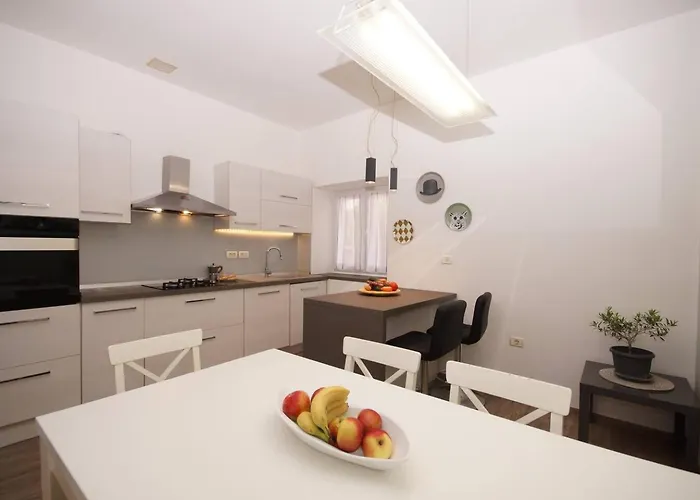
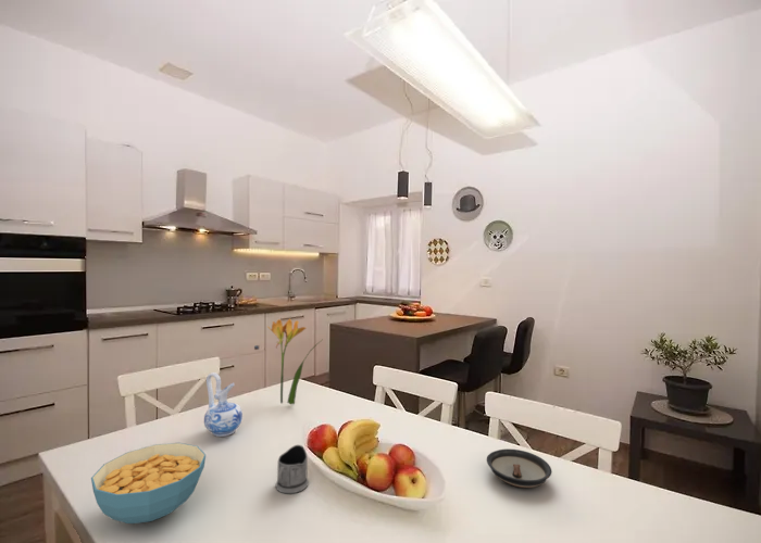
+ cereal bowl [90,442,207,525]
+ tea glass holder [275,444,310,494]
+ saucer [486,447,553,489]
+ ceramic pitcher [203,371,244,438]
+ flower [253,318,322,405]
